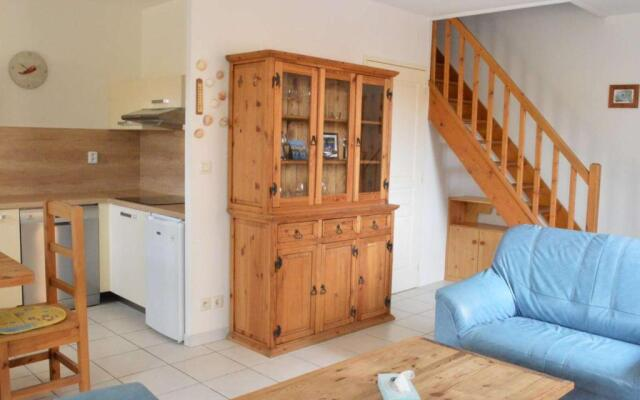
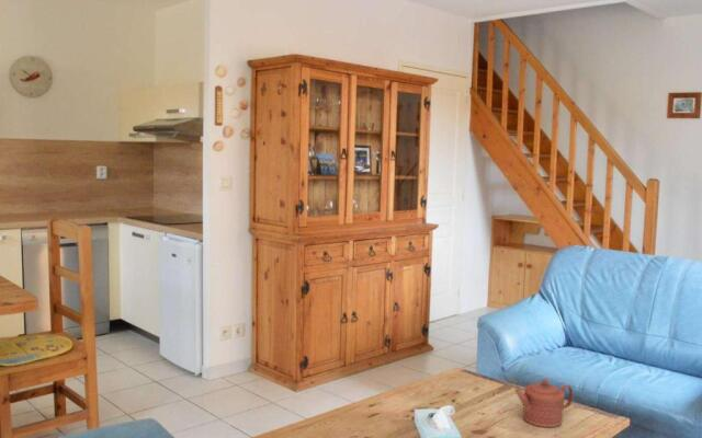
+ teapot [513,377,574,428]
